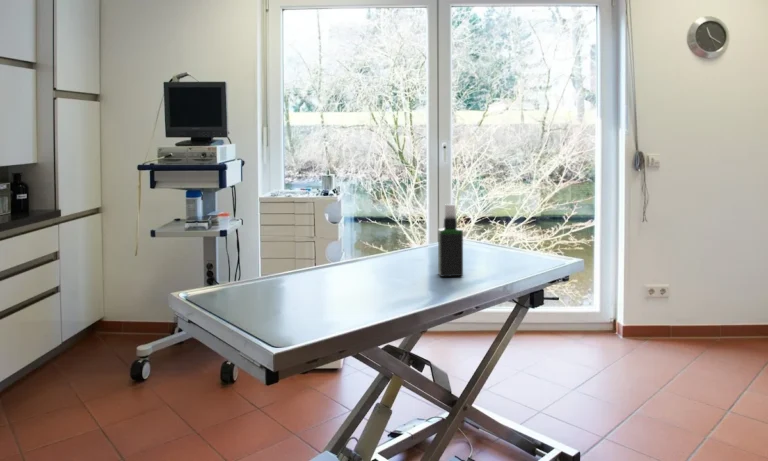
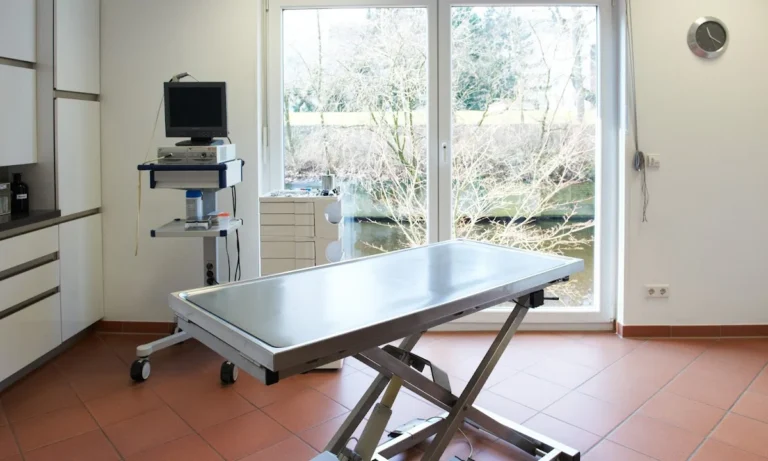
- spray bottle [437,203,464,278]
